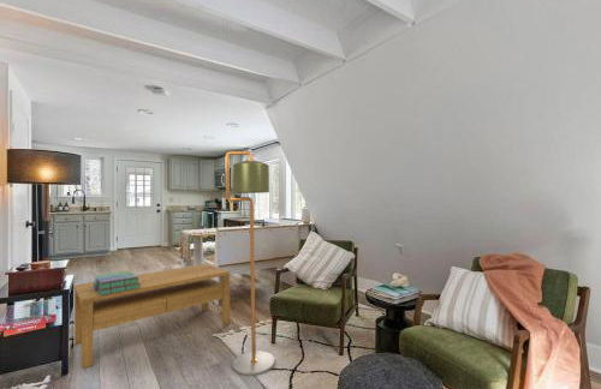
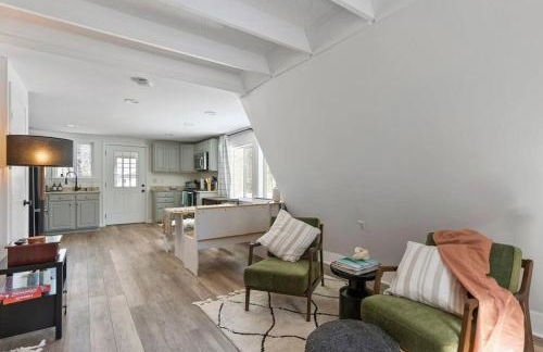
- stack of books [91,269,141,295]
- coffee table [73,263,232,370]
- floor lamp [224,150,276,377]
